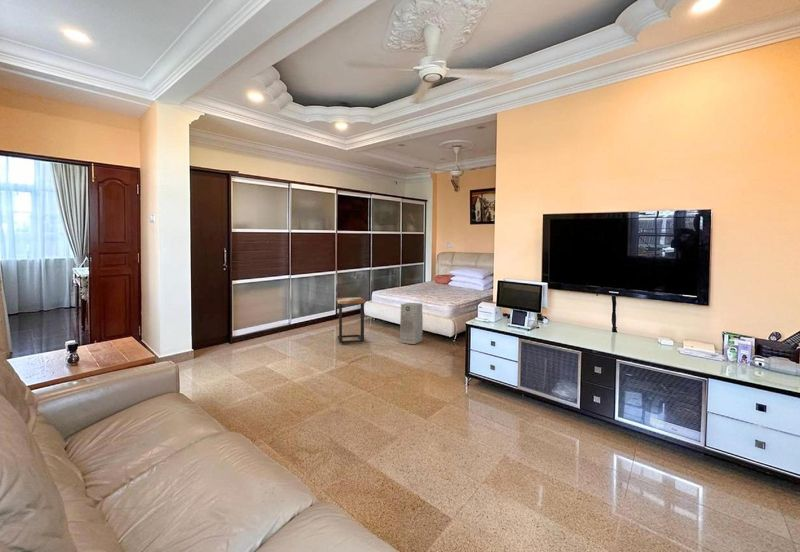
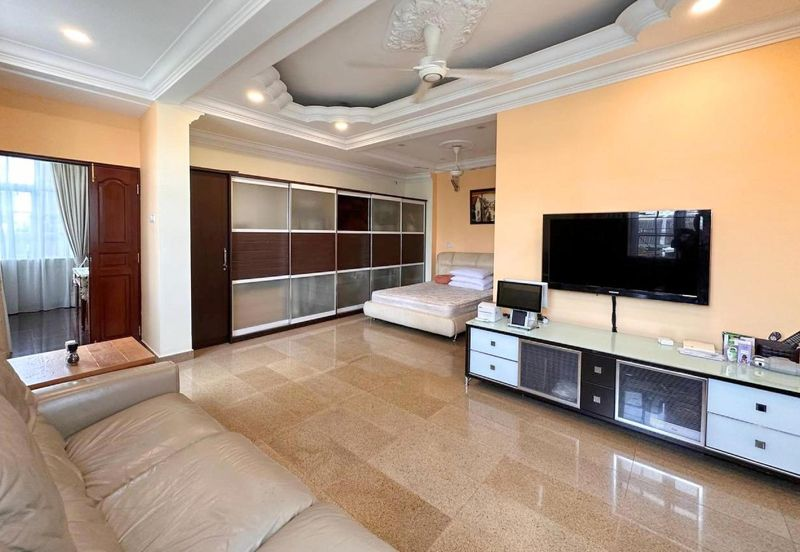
- side table [335,296,366,345]
- air purifier [399,302,424,345]
